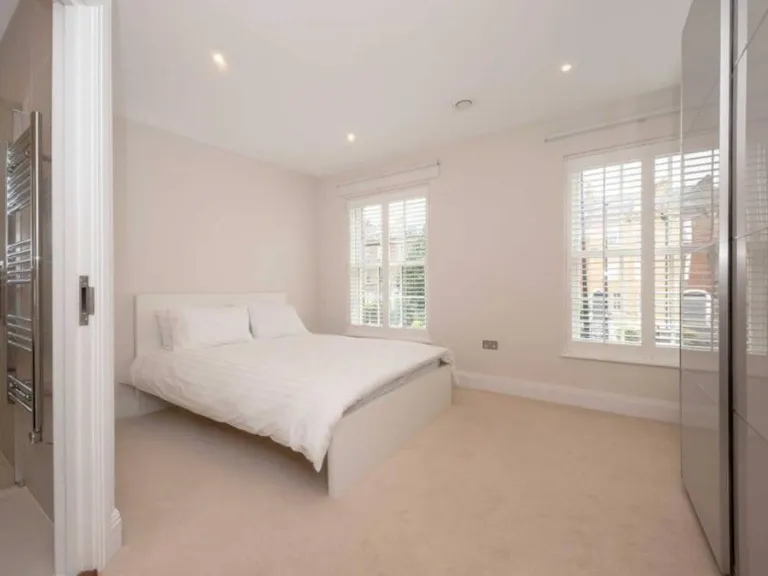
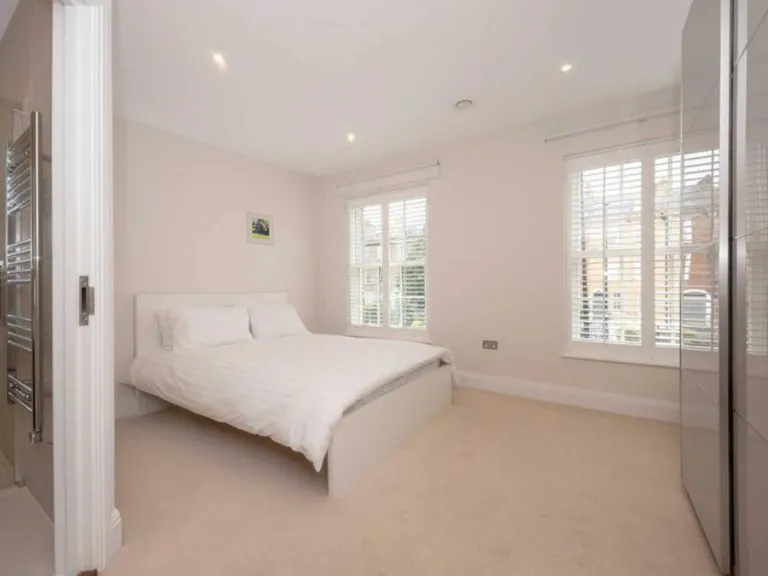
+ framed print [245,210,275,247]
